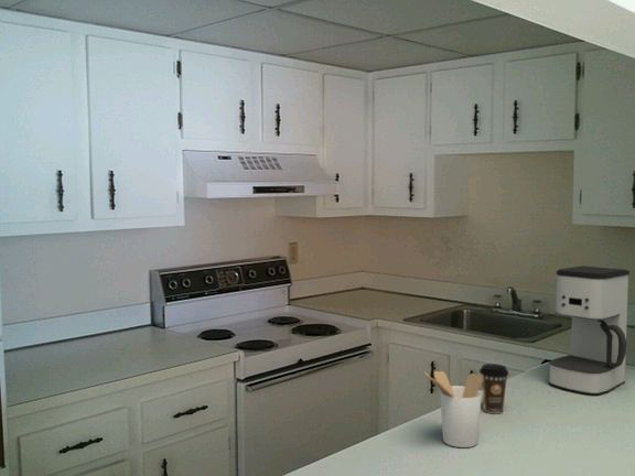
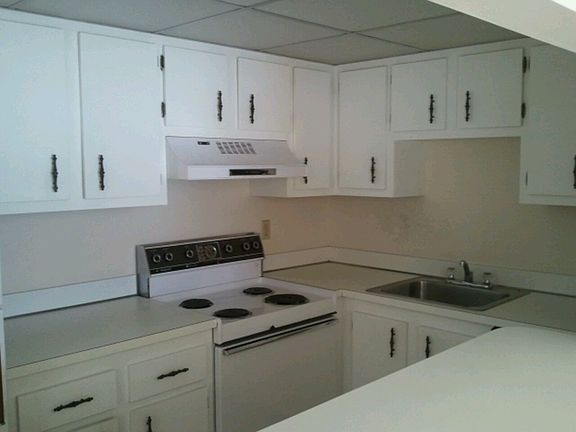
- coffee maker [548,264,631,396]
- utensil holder [424,370,483,448]
- coffee cup [478,363,510,414]
